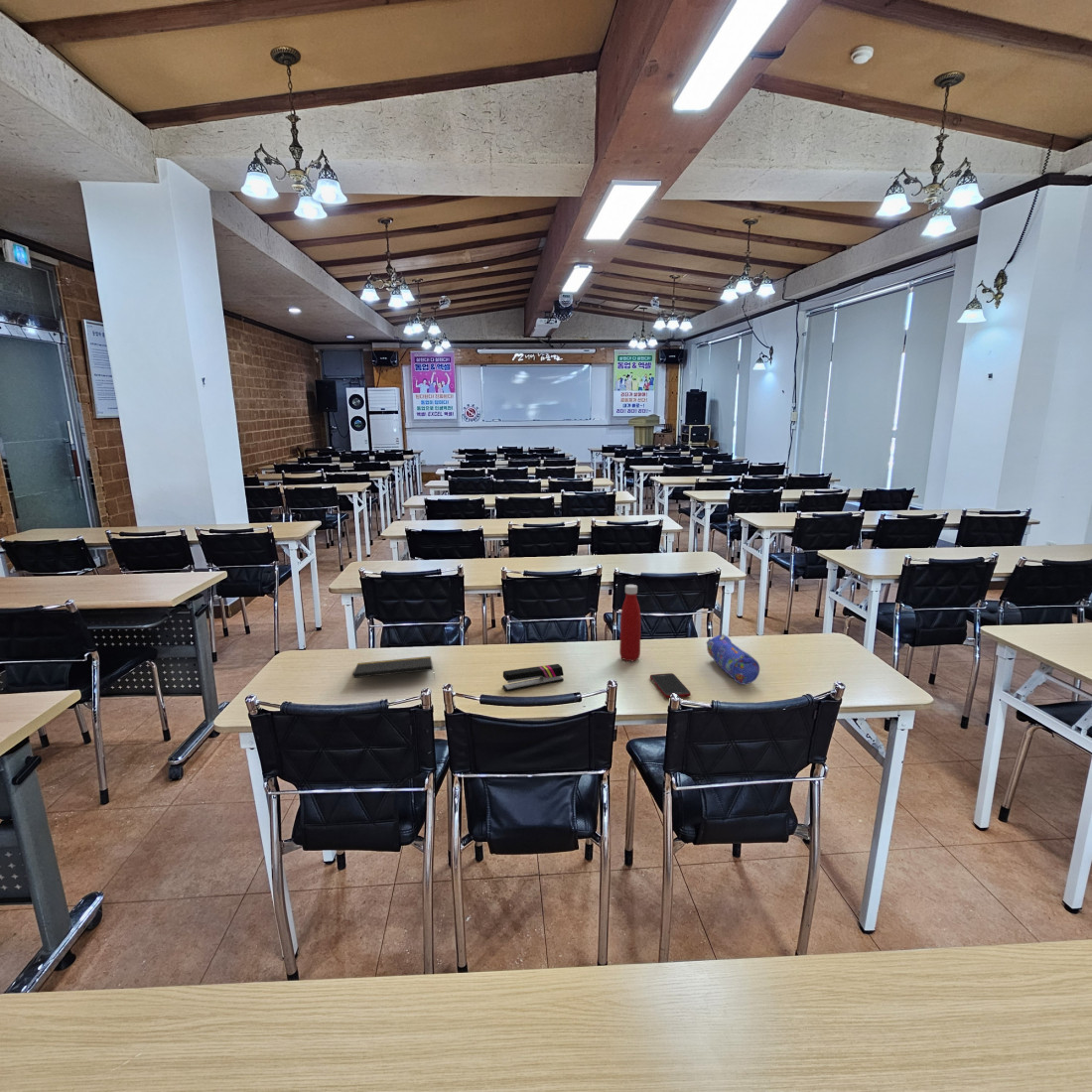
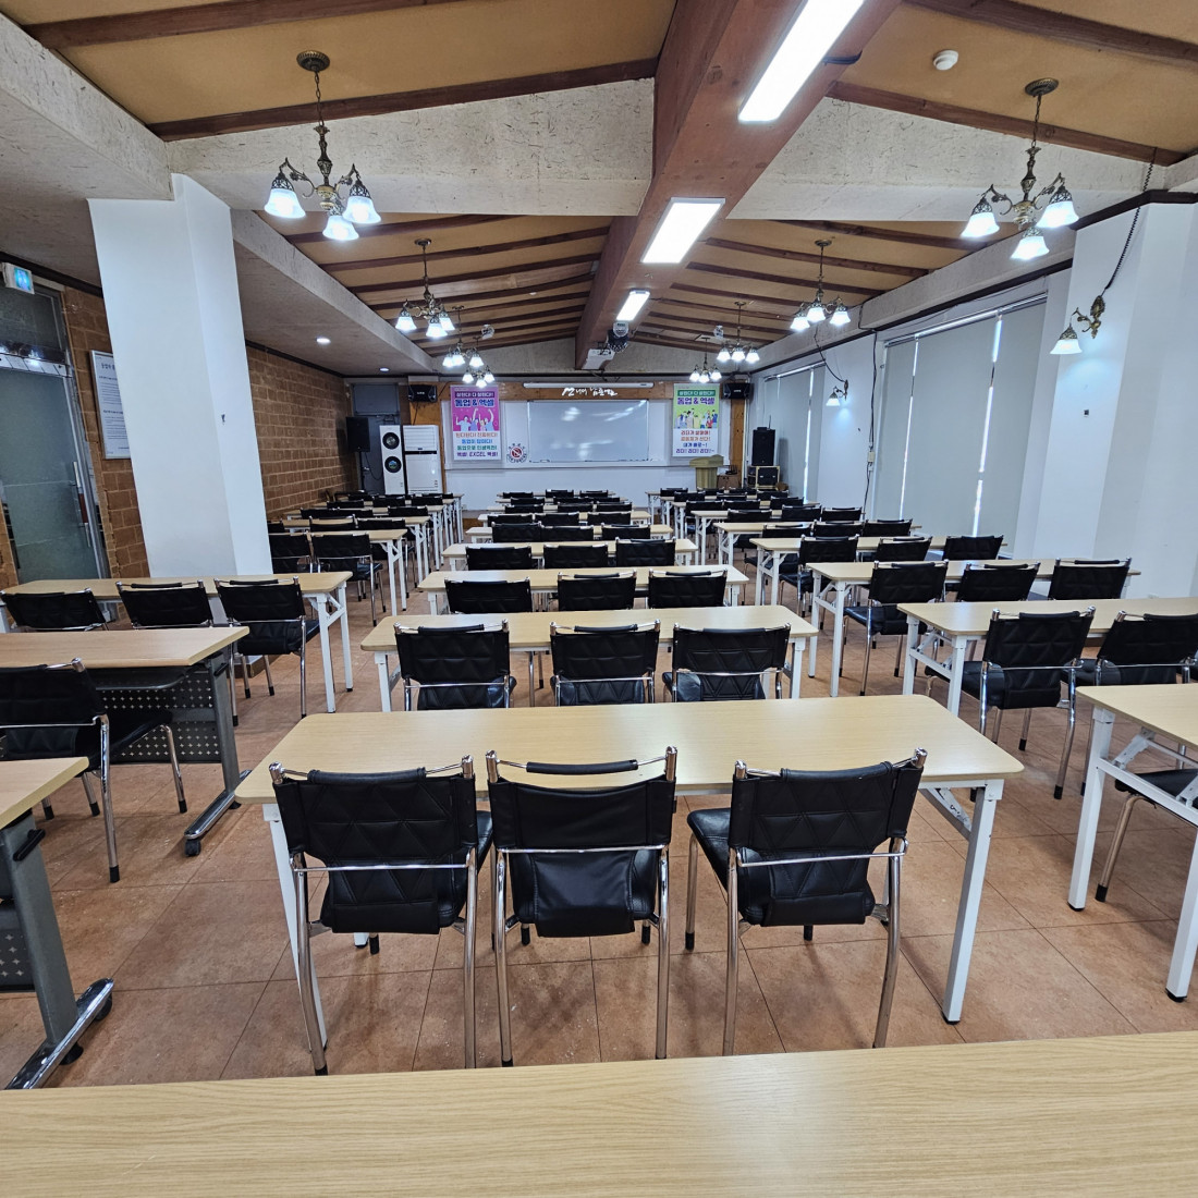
- notepad [352,655,437,681]
- cell phone [649,672,692,699]
- bottle [618,584,642,662]
- pencil case [705,633,760,685]
- stapler [501,663,565,692]
